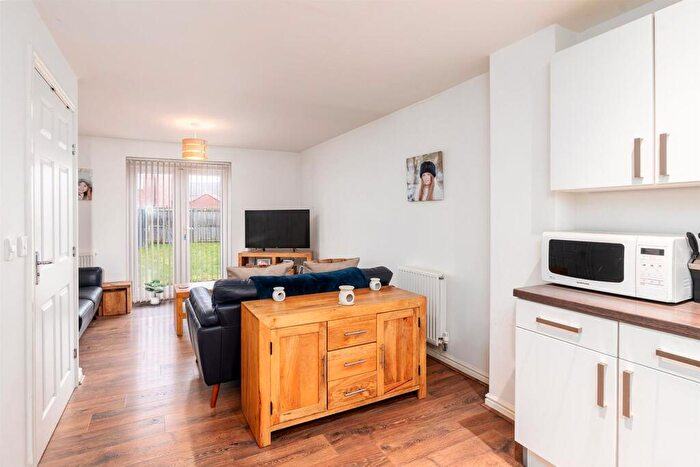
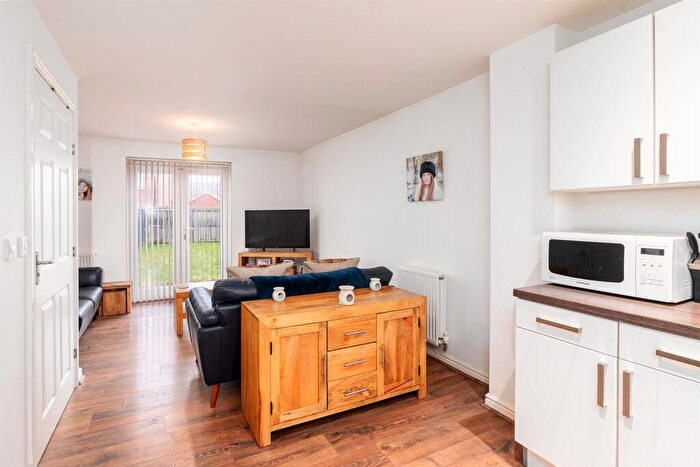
- potted plant [143,279,169,305]
